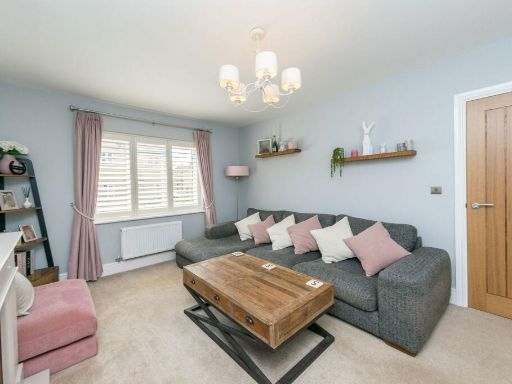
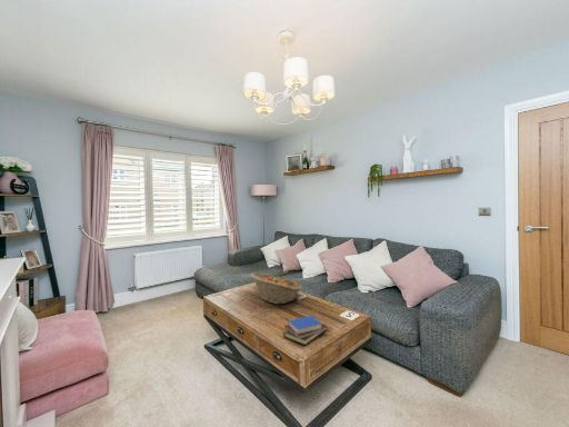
+ book [282,315,328,346]
+ fruit basket [250,271,303,305]
